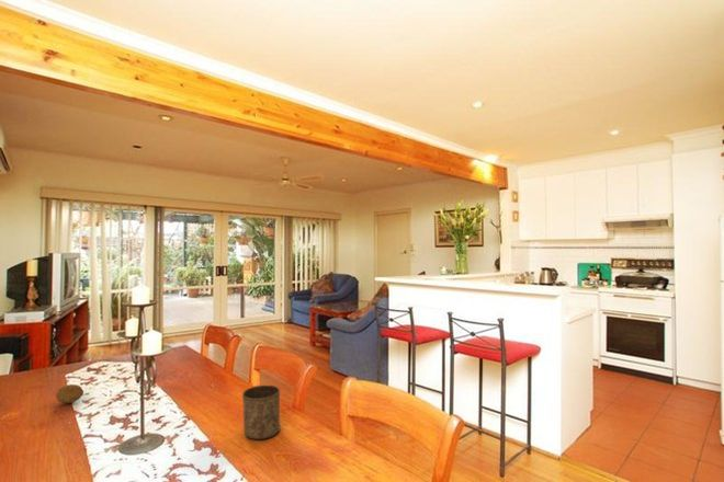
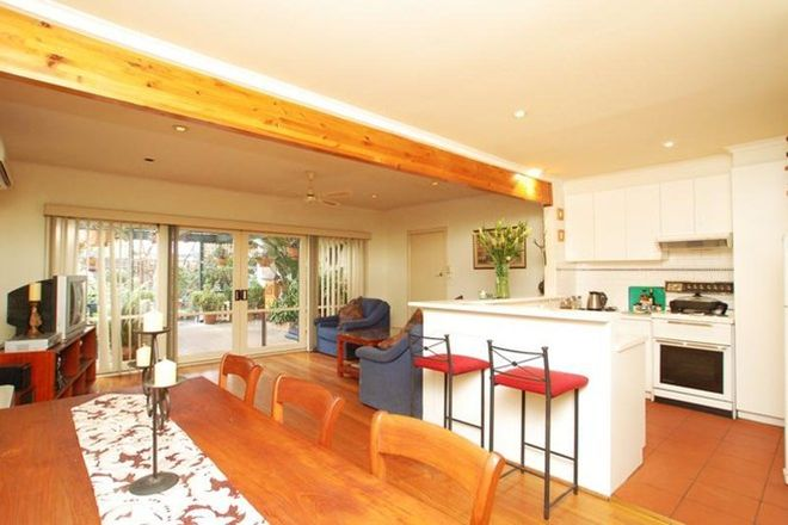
- fruit [54,383,84,404]
- cup [241,385,281,440]
